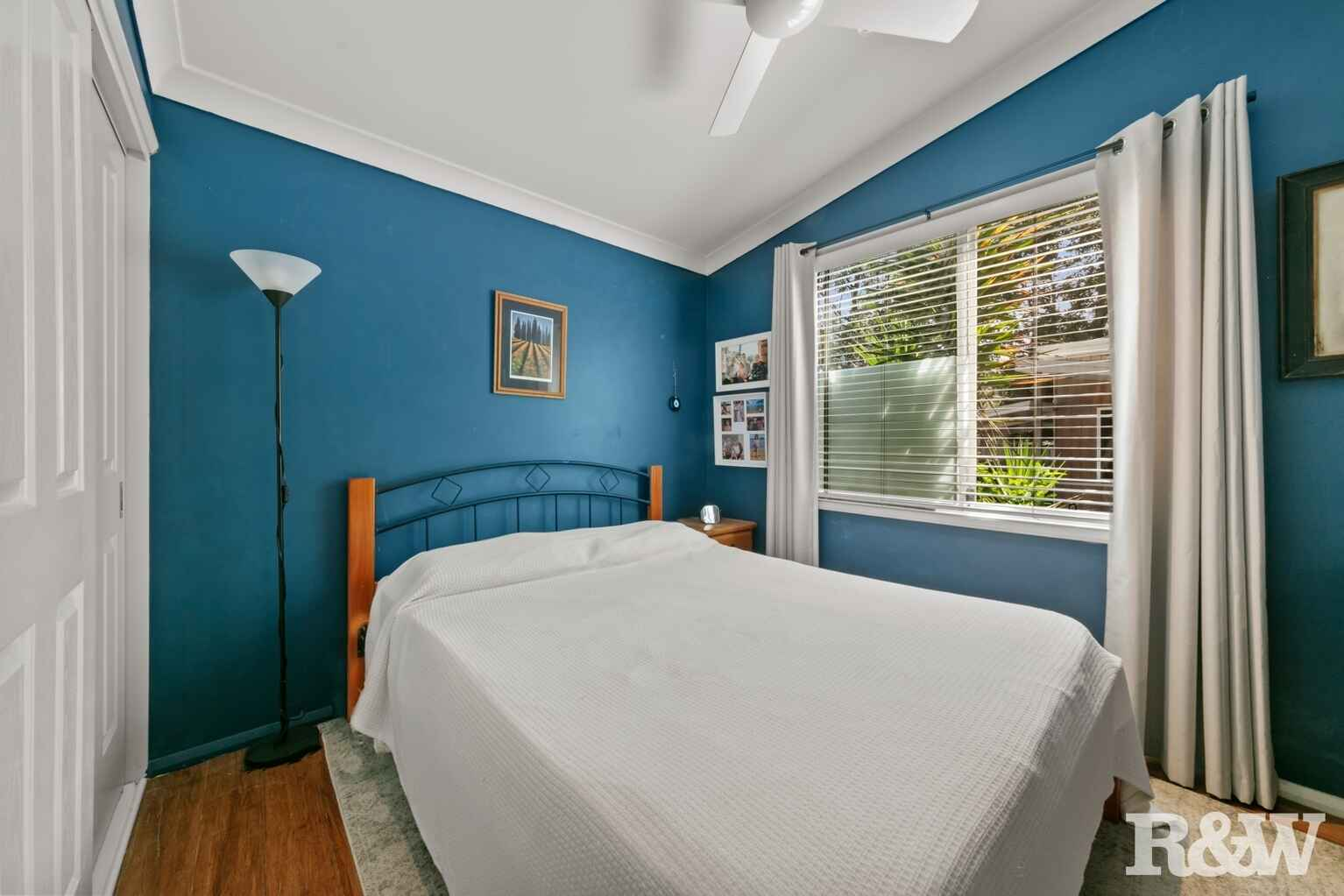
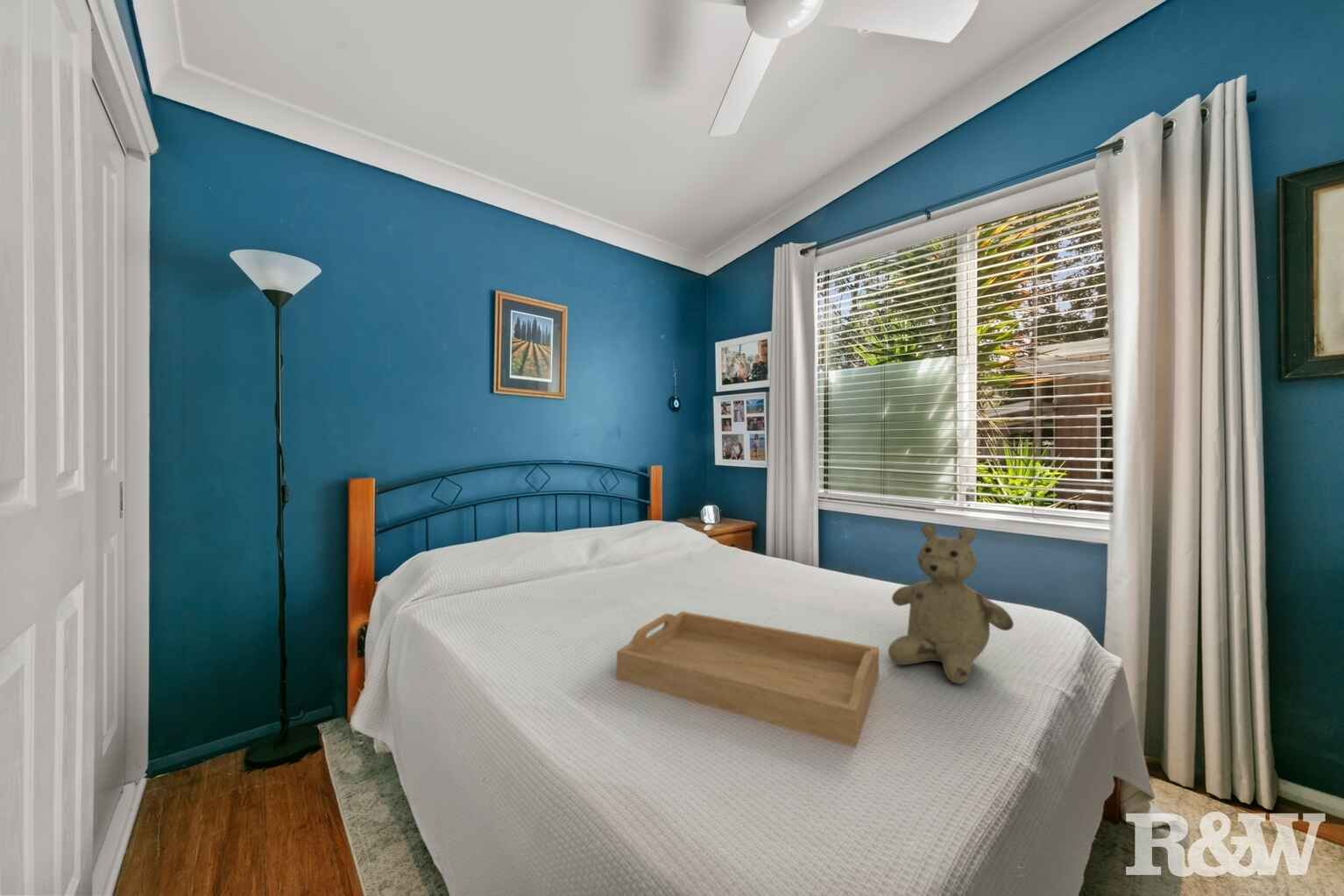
+ teddy bear [888,522,1015,685]
+ serving tray [616,610,880,749]
